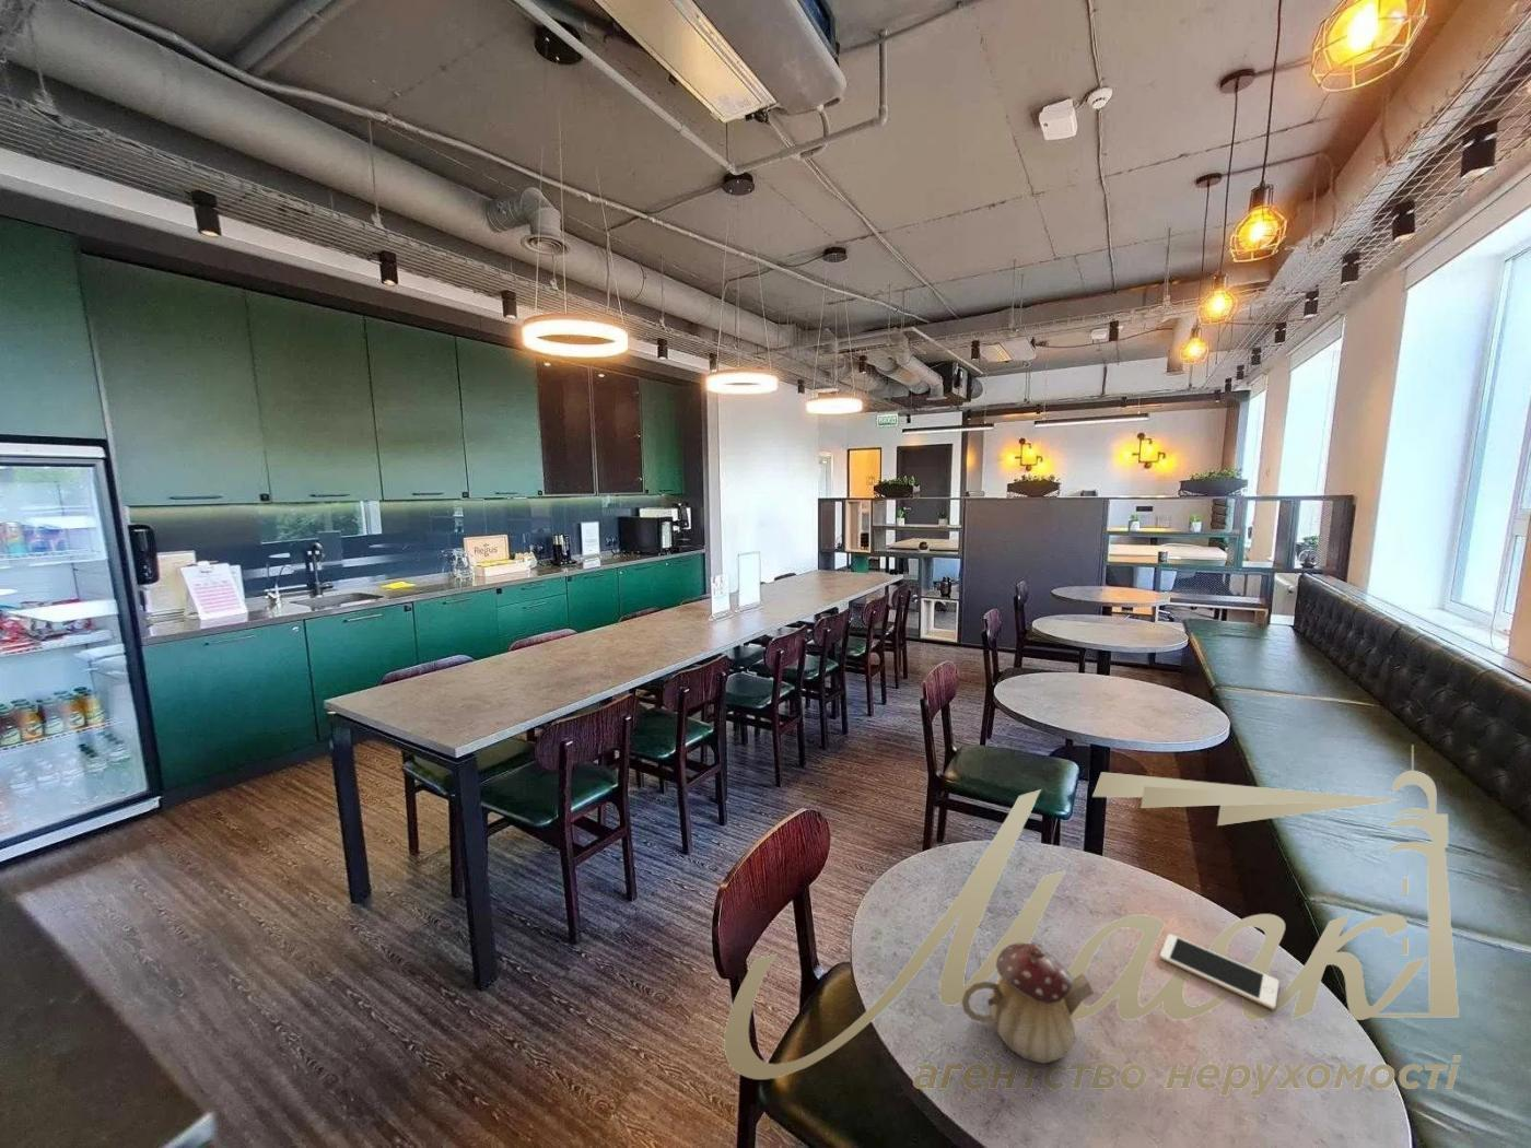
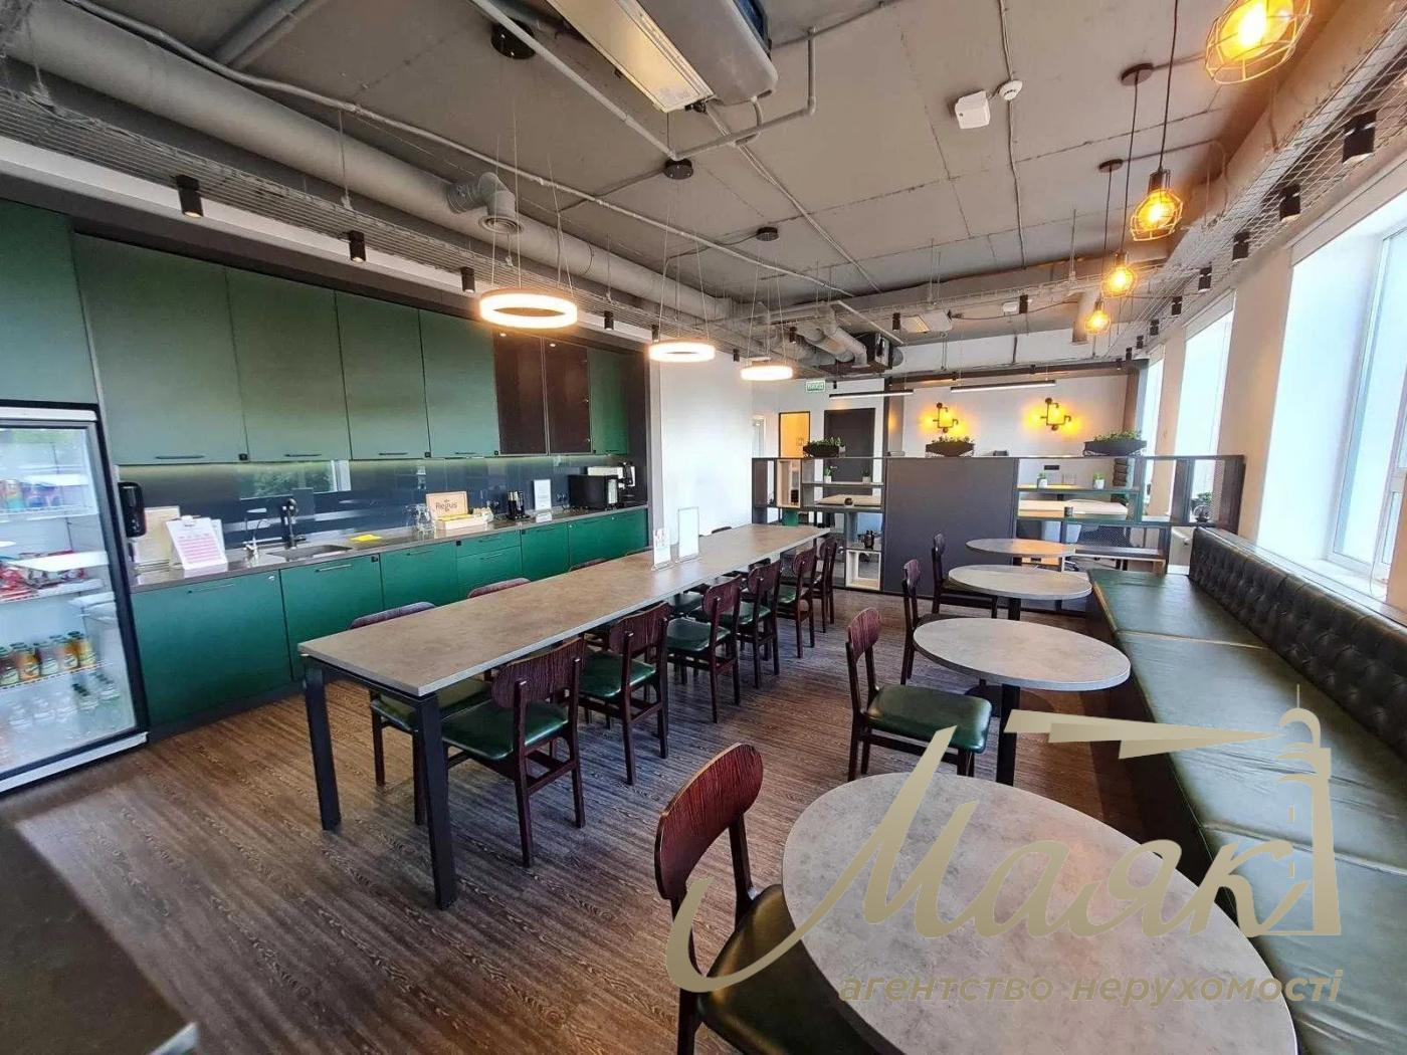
- teapot [960,942,1095,1065]
- cell phone [1160,932,1279,1012]
